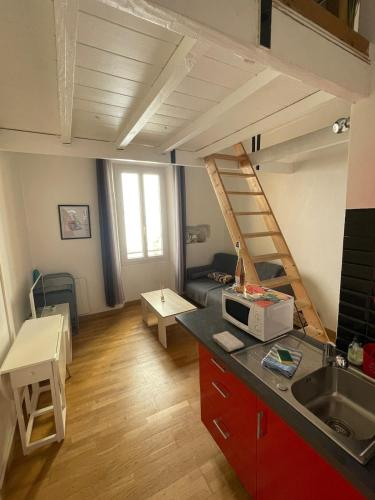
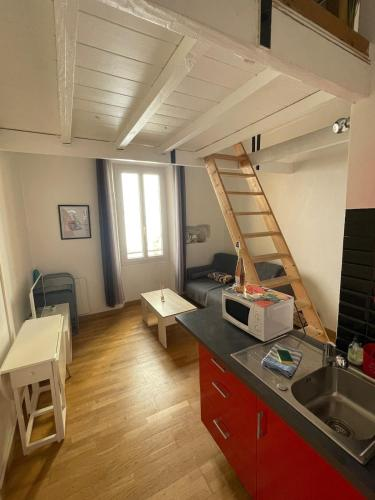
- washcloth [212,330,245,353]
